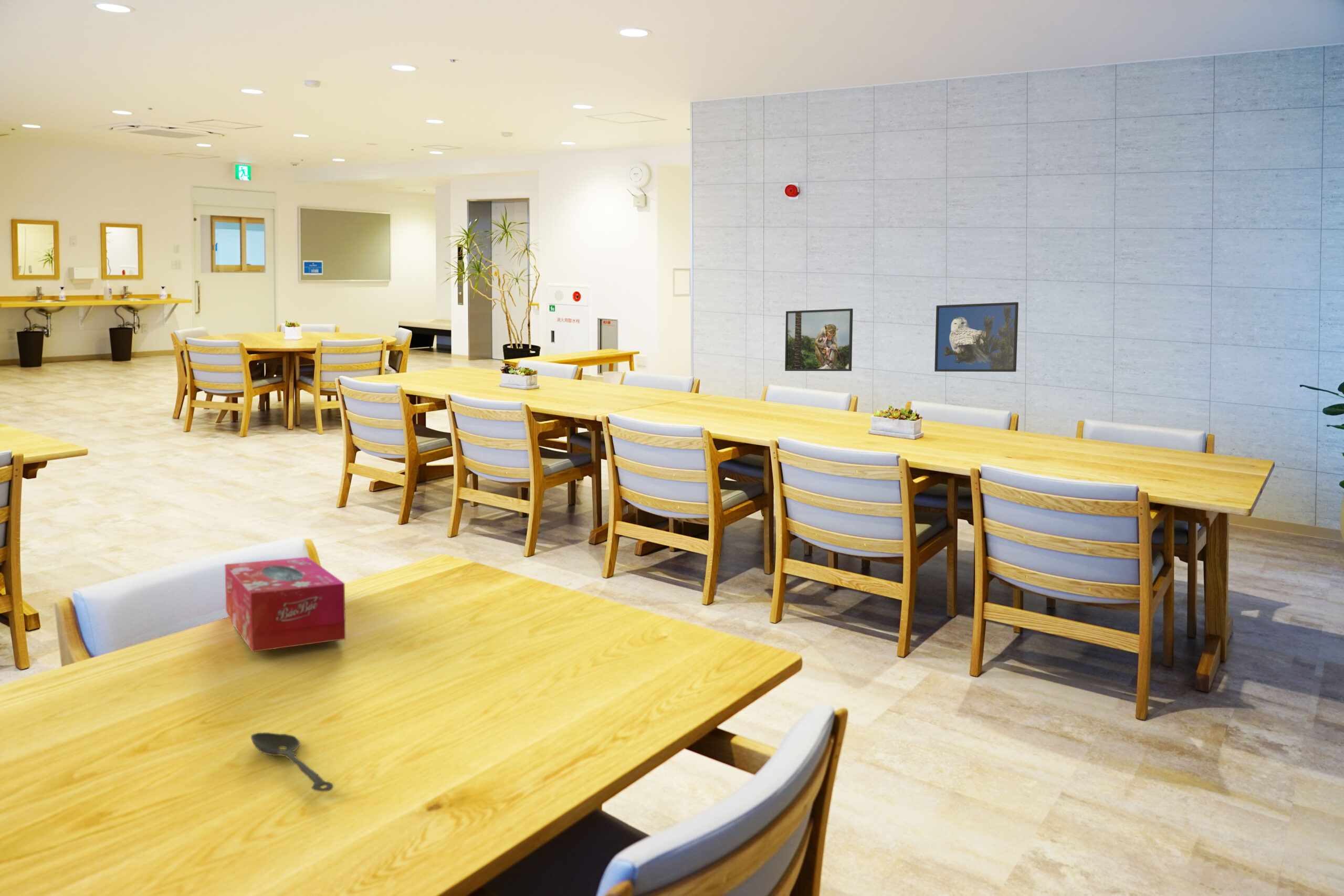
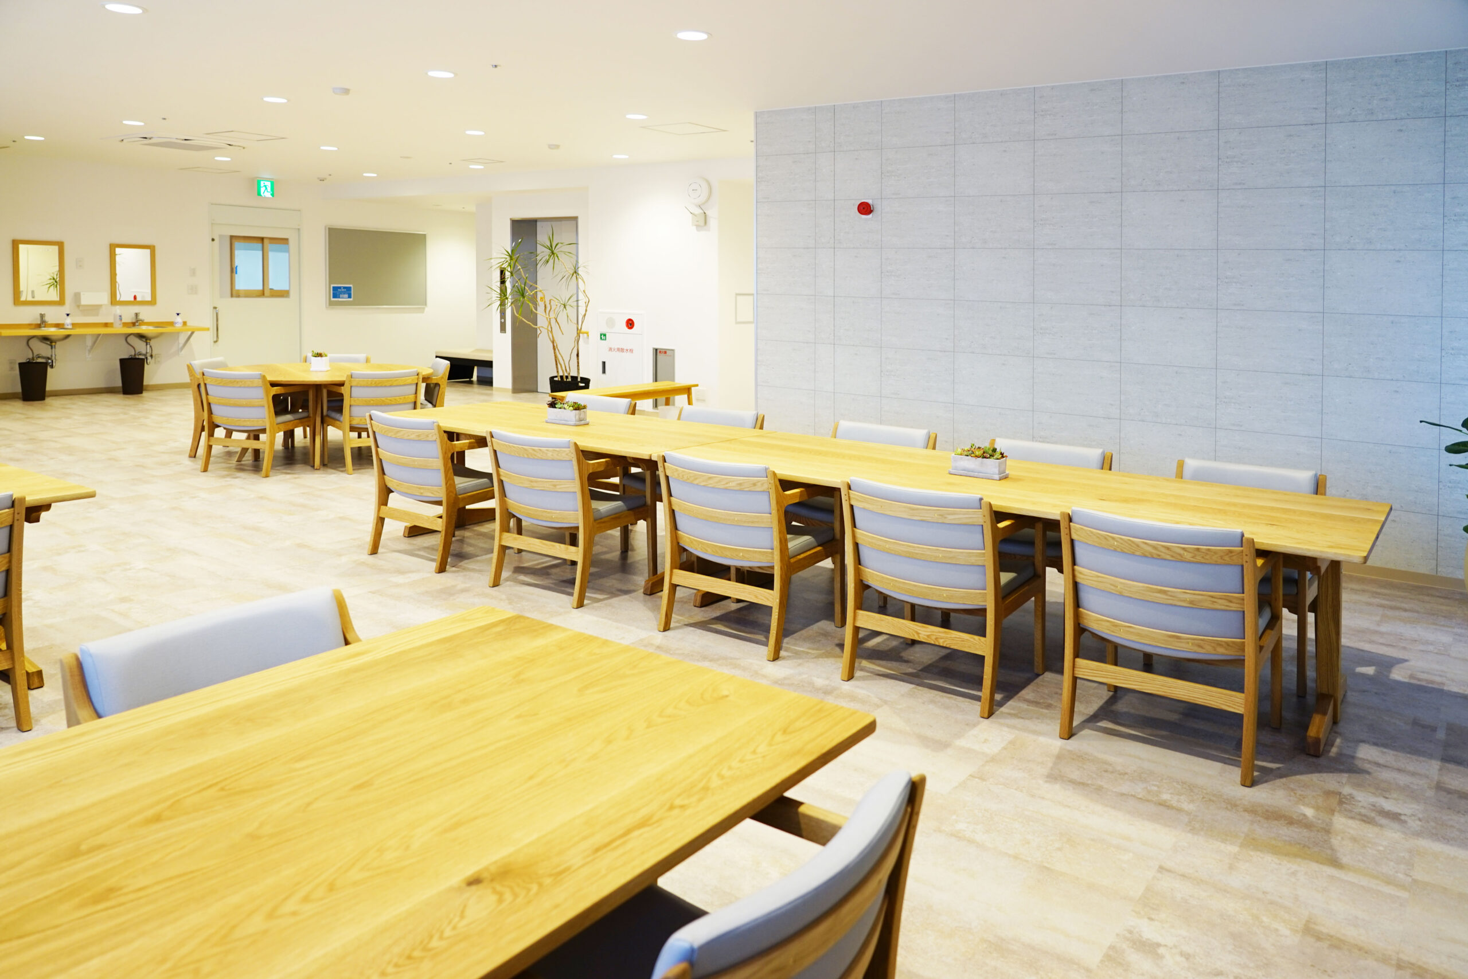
- tissue box [224,556,346,652]
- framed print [934,302,1019,372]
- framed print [784,308,853,372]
- spoon [250,732,334,792]
